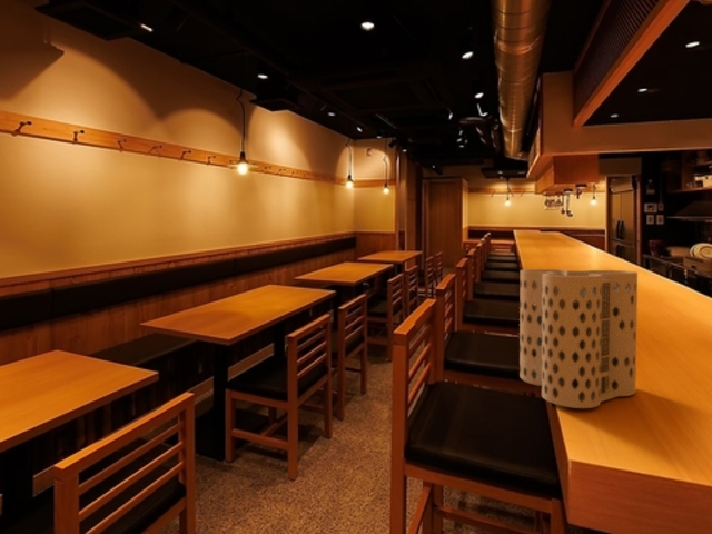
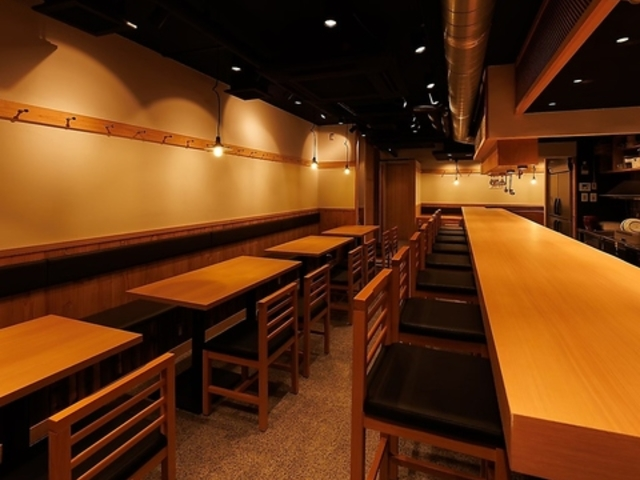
- utensil holder [518,268,639,409]
